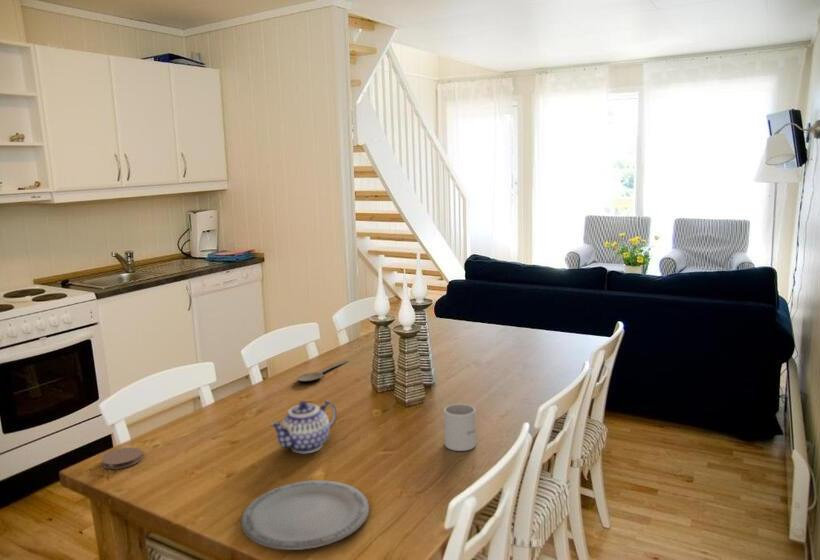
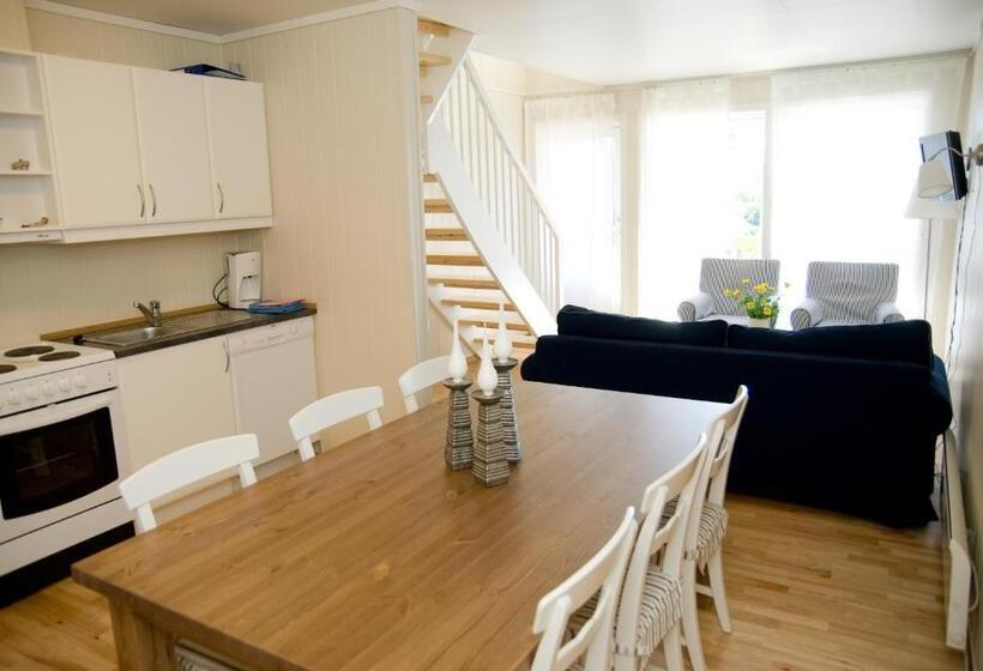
- teapot [269,400,338,454]
- coaster [100,447,143,470]
- wooden spoon [296,359,350,383]
- plate [240,479,370,551]
- mug [443,403,477,452]
